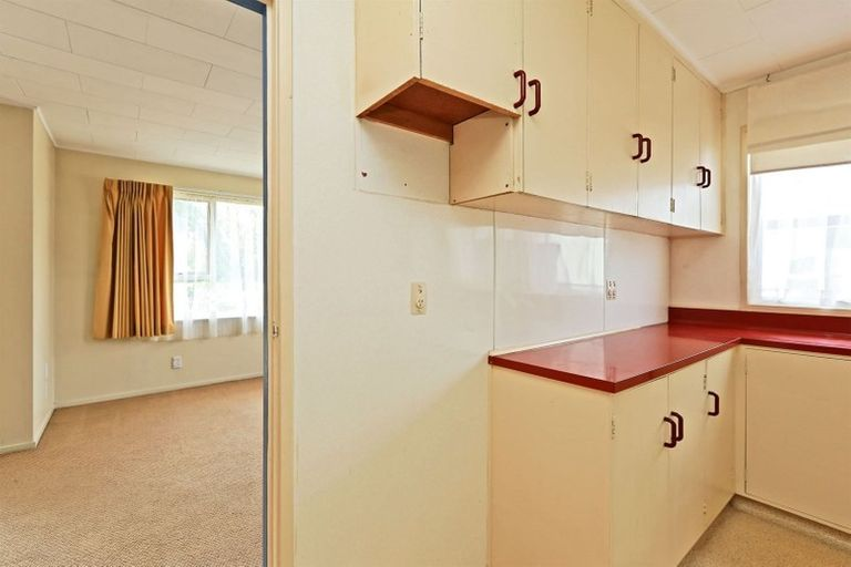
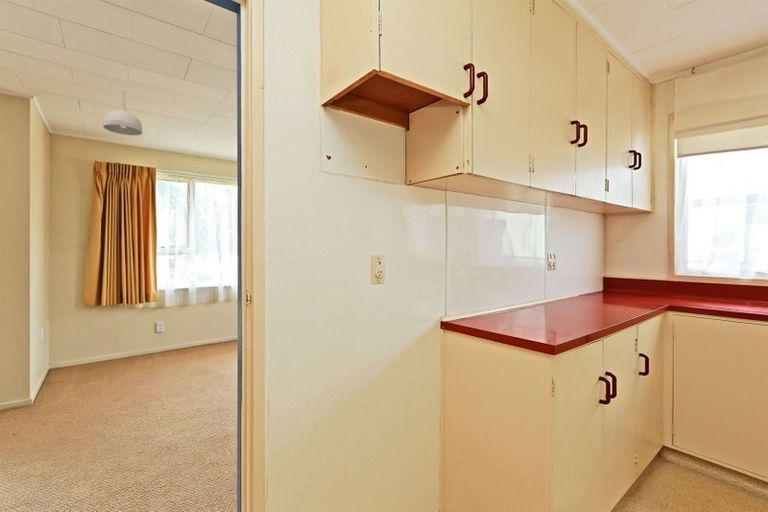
+ pendant light [102,87,143,136]
